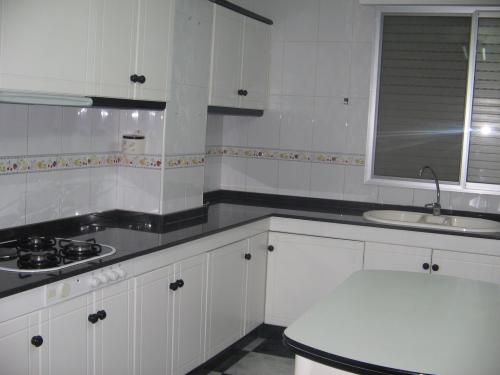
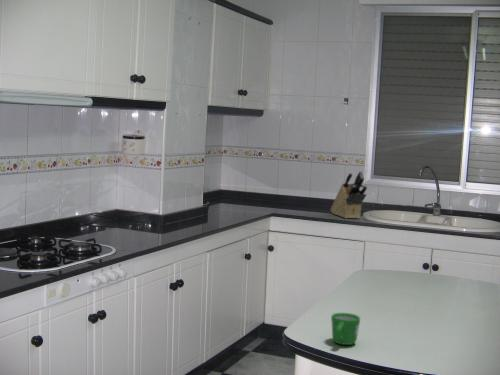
+ knife block [329,170,368,220]
+ mug [330,312,361,346]
